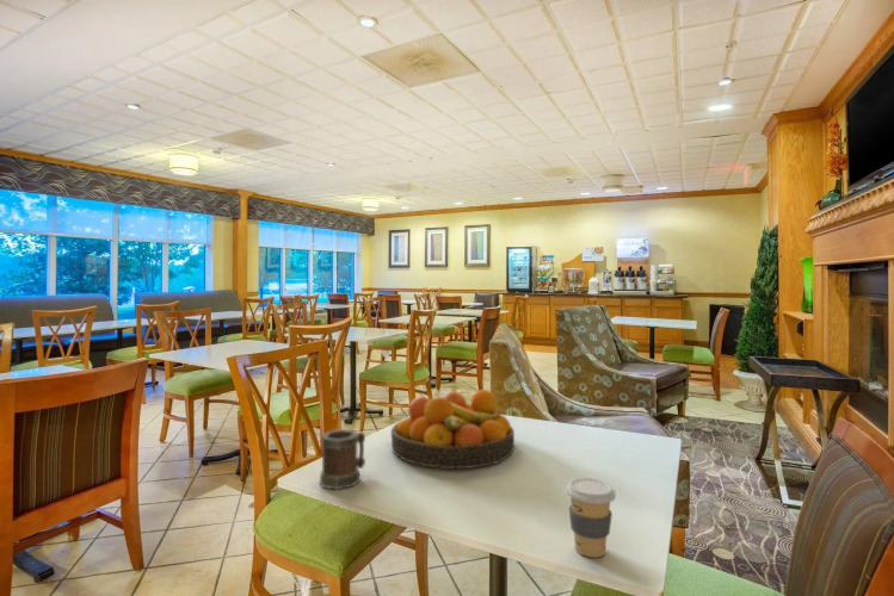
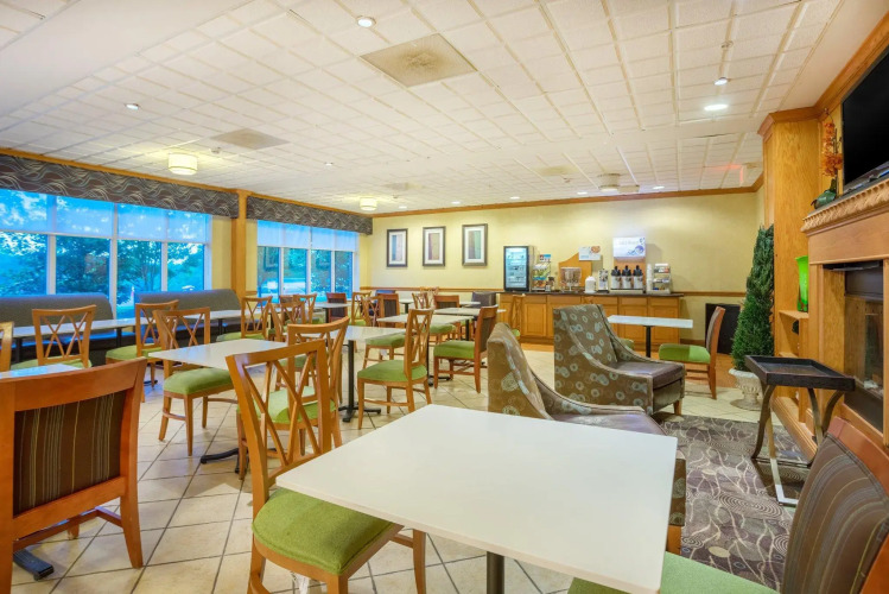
- fruit bowl [390,389,516,470]
- mug [319,428,366,490]
- coffee cup [565,477,617,558]
